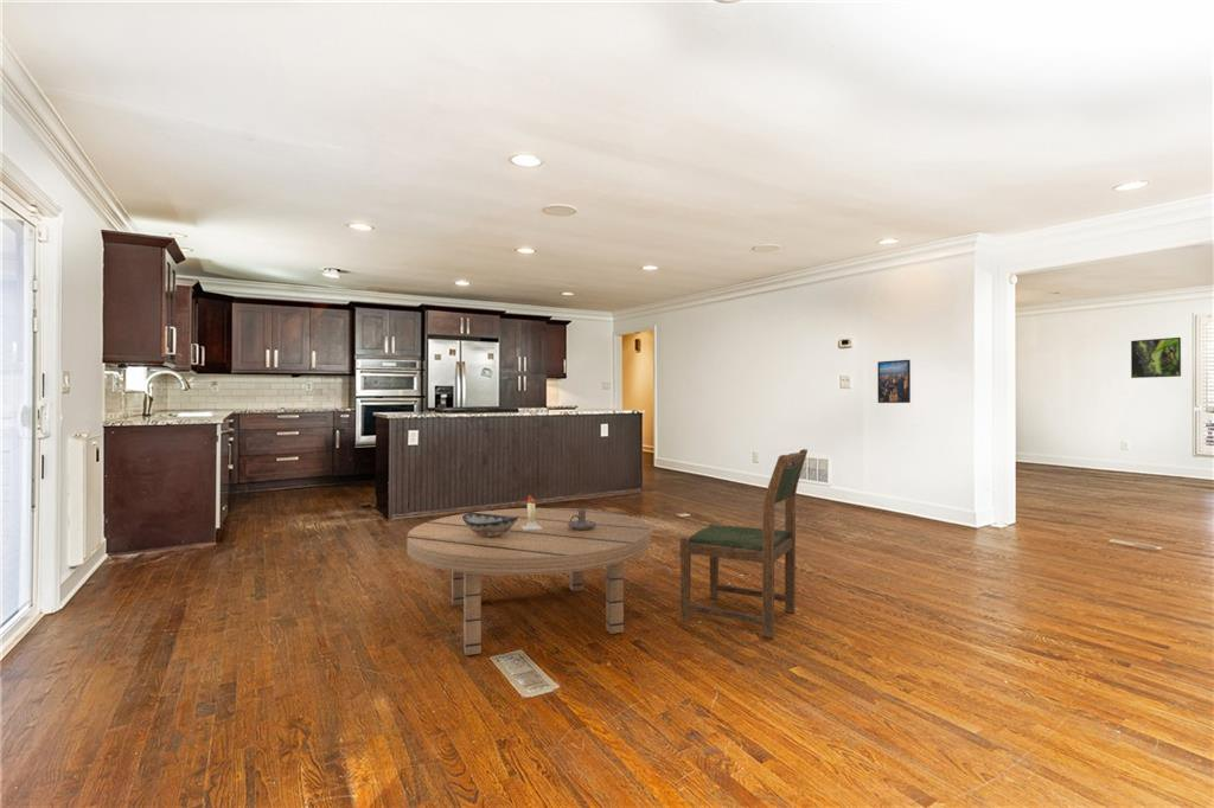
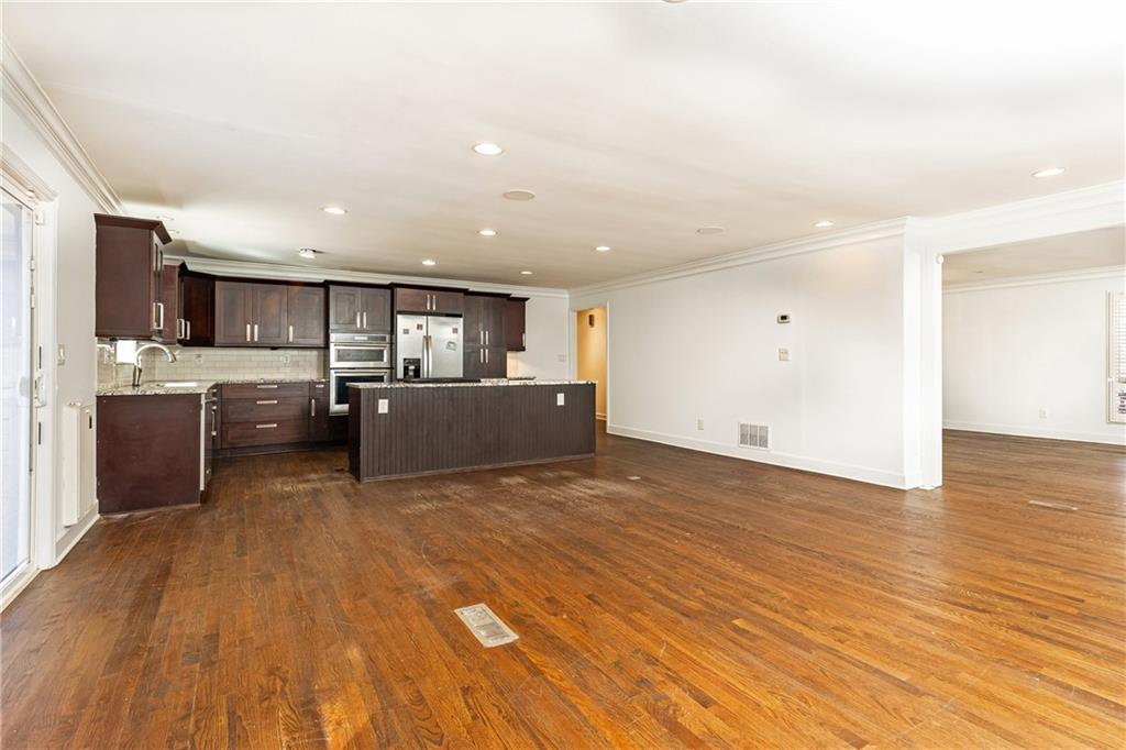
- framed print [1130,336,1182,379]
- dining chair [678,448,809,639]
- candle holder [568,507,596,530]
- dining table [407,494,651,656]
- decorative bowl [462,512,518,537]
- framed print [876,359,912,404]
